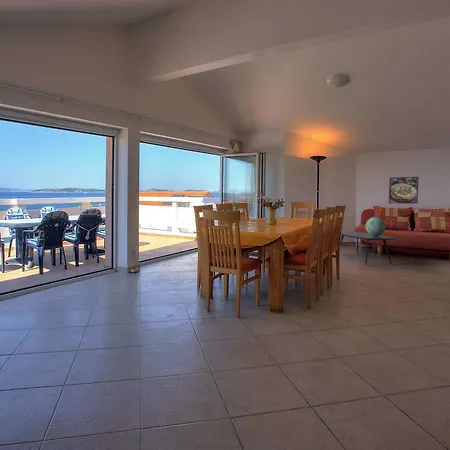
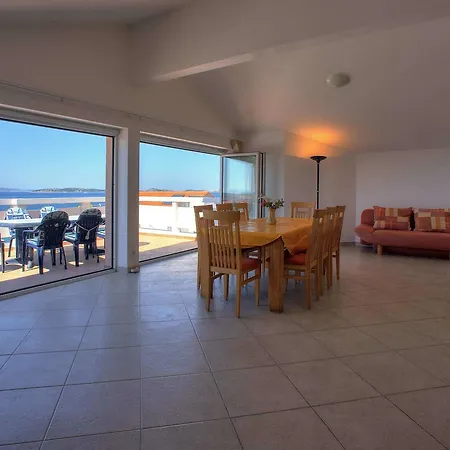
- coffee table [339,231,397,266]
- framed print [388,176,420,205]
- decorative globe [365,216,387,236]
